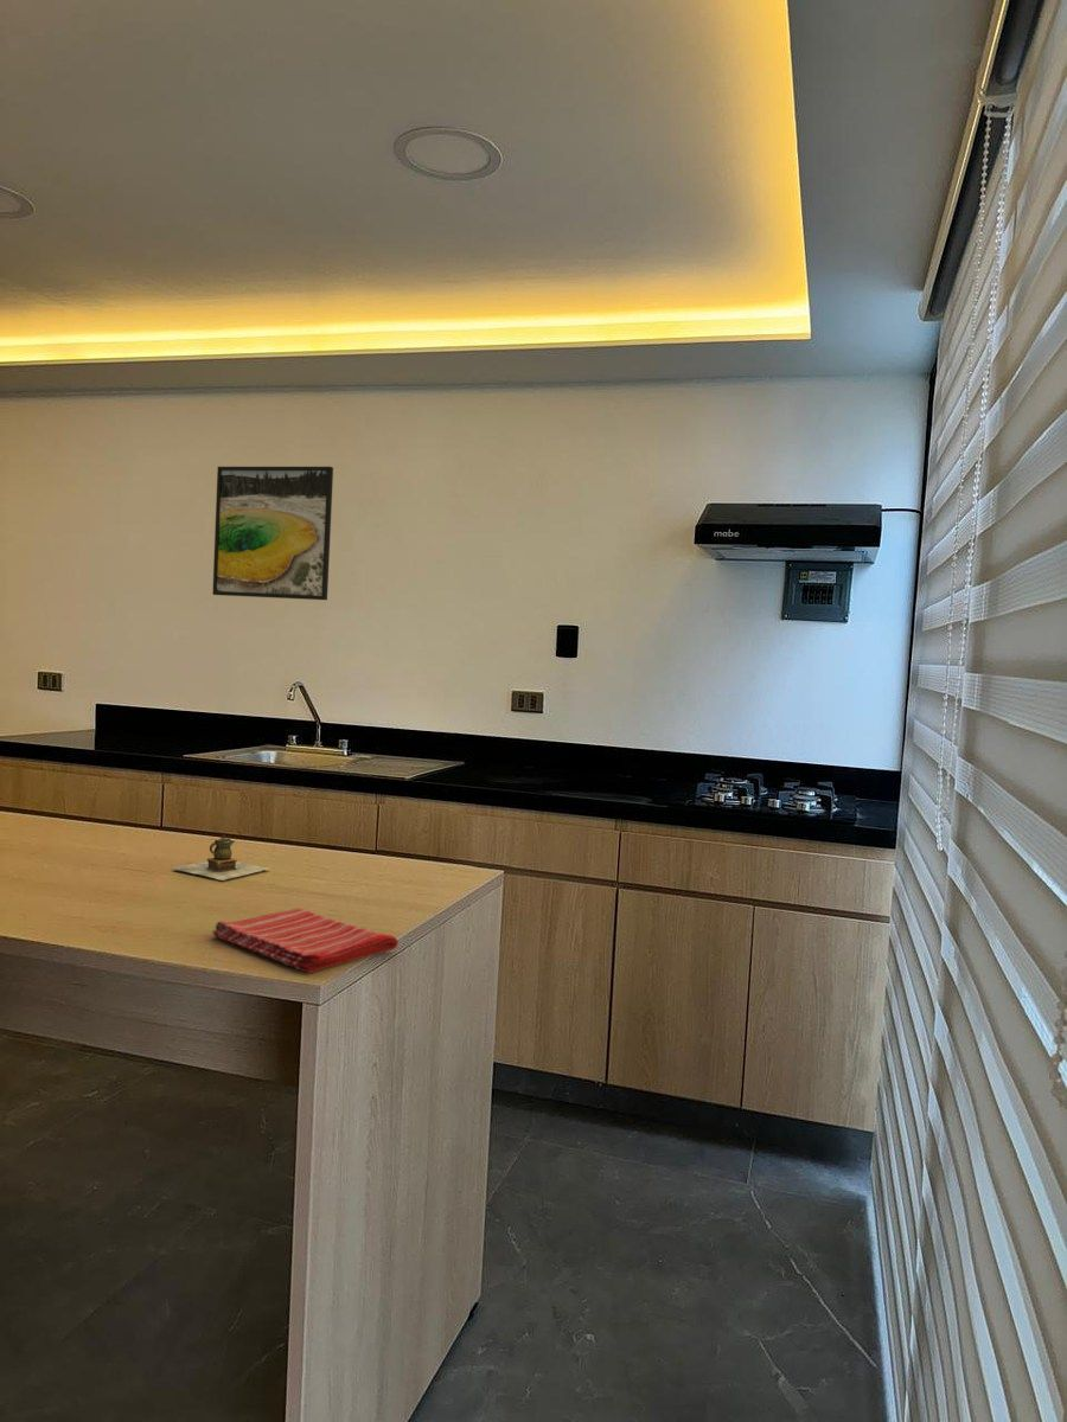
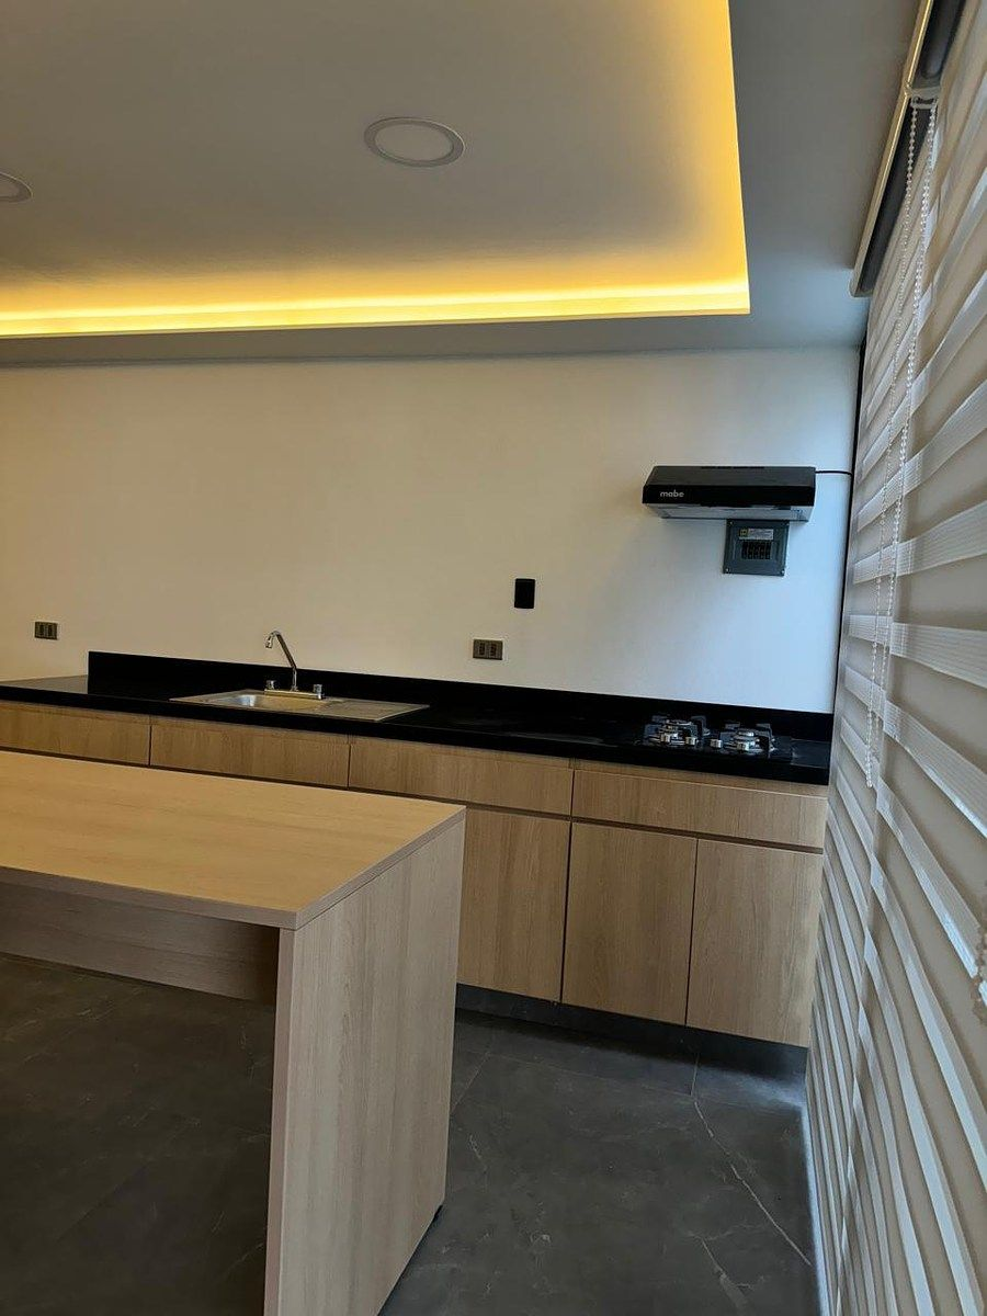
- teapot [172,833,269,882]
- dish towel [211,907,400,974]
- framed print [212,466,334,601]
